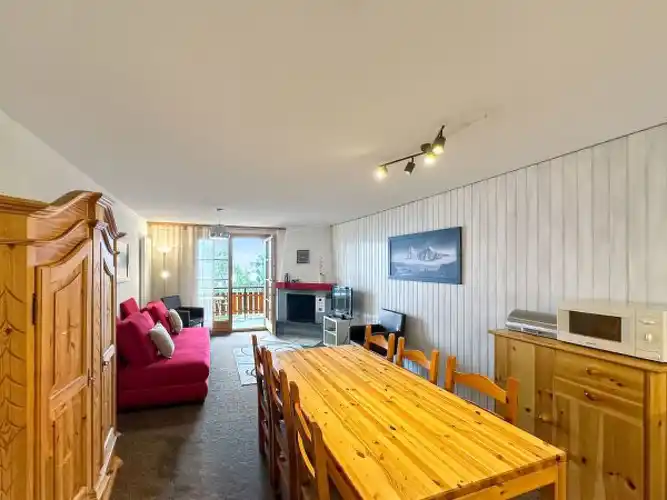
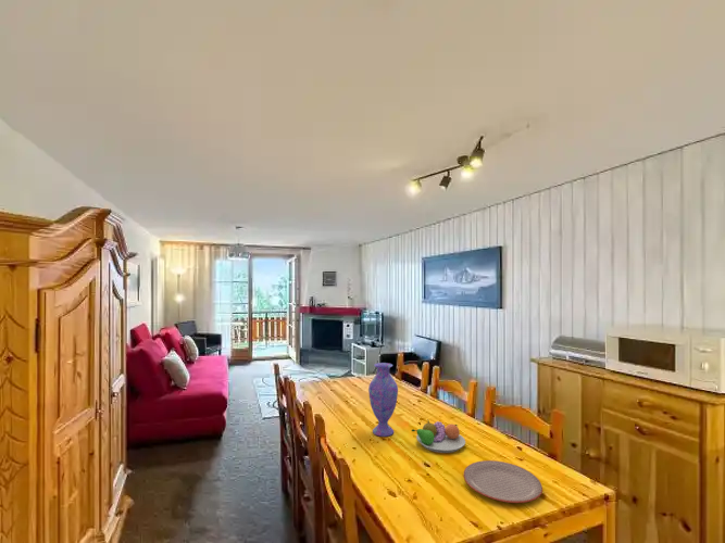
+ vase [367,362,399,438]
+ fruit bowl [411,418,466,454]
+ plate [463,459,543,504]
